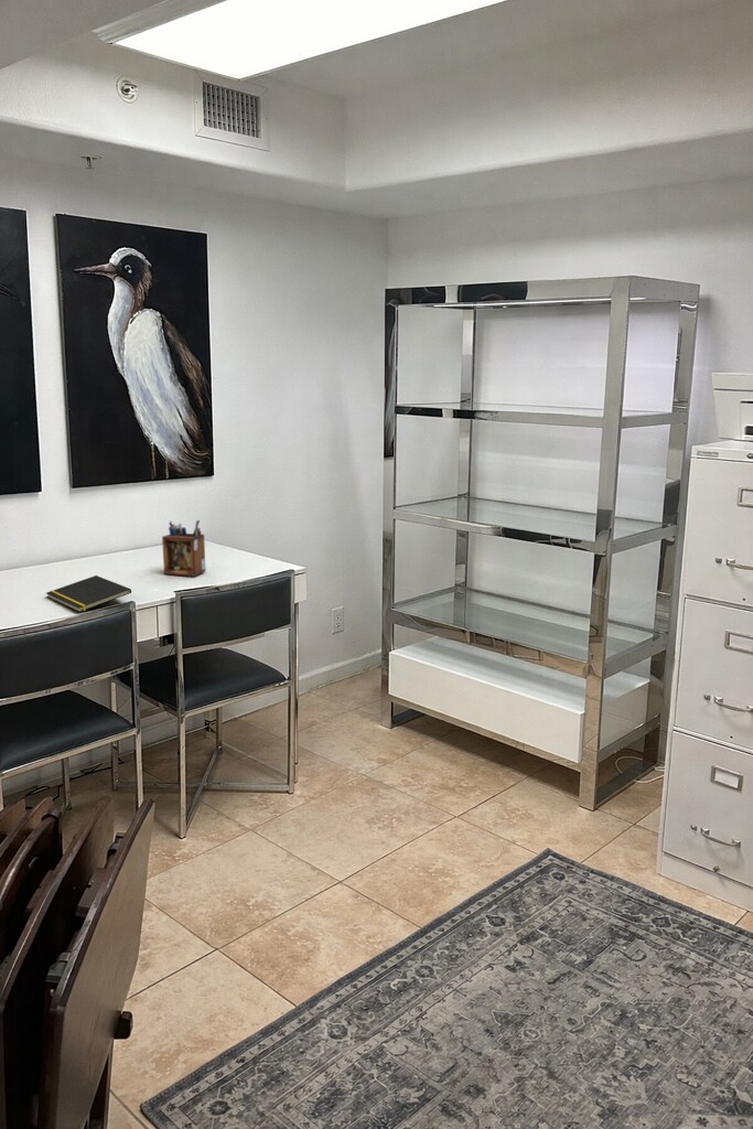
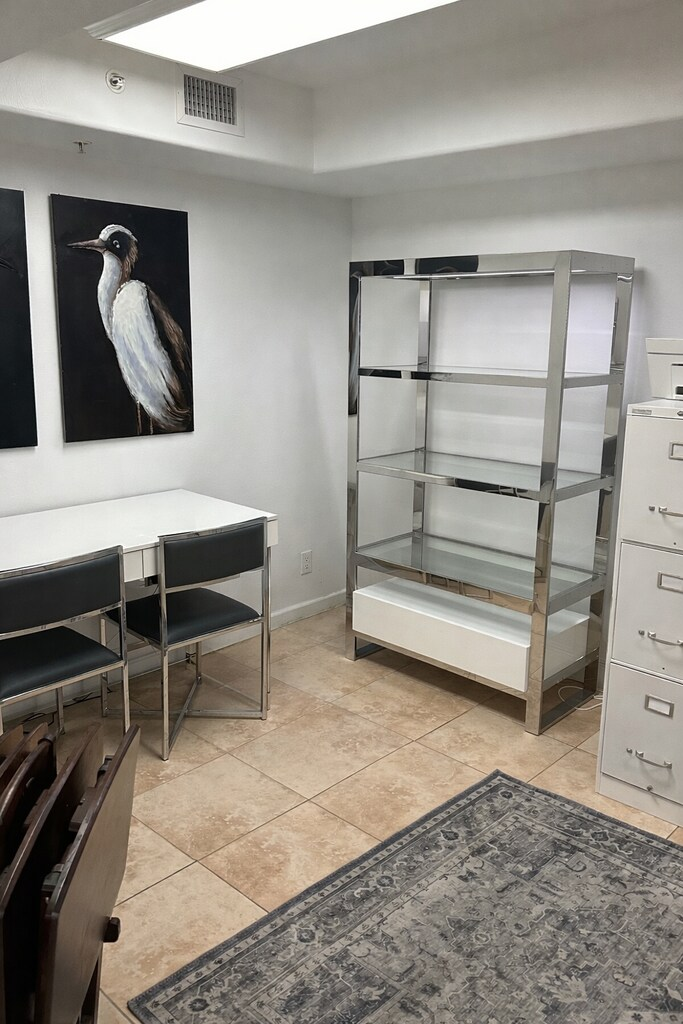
- desk organizer [161,519,206,578]
- notepad [45,574,132,613]
